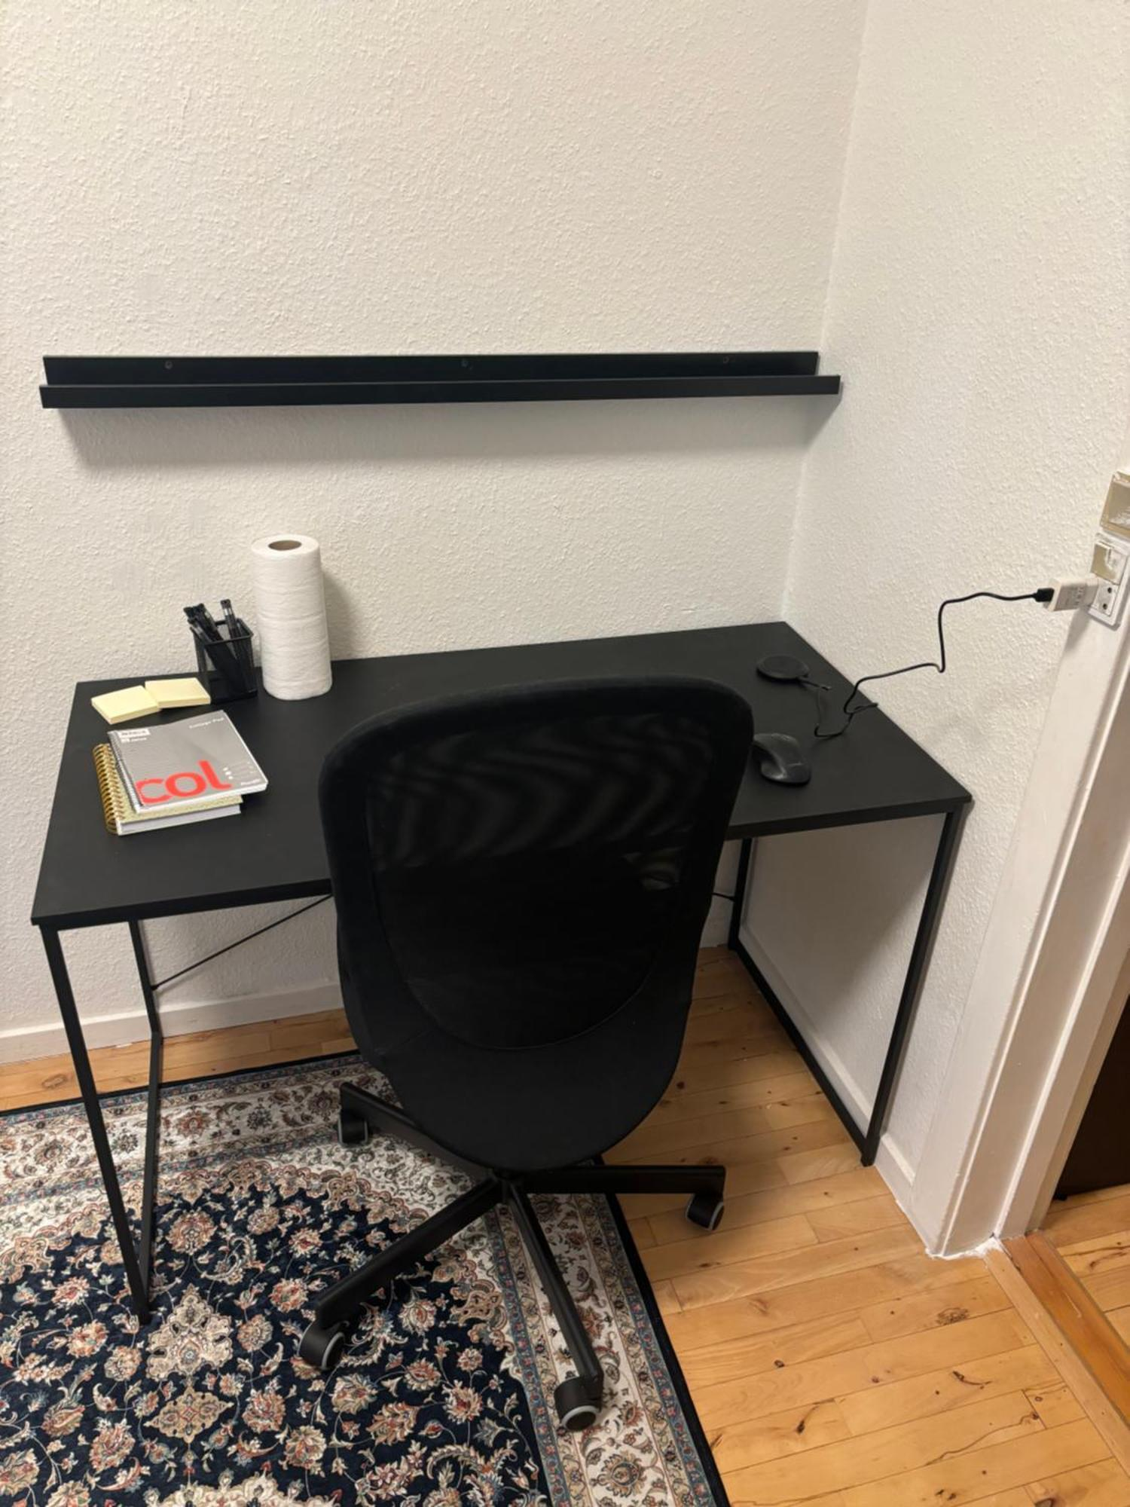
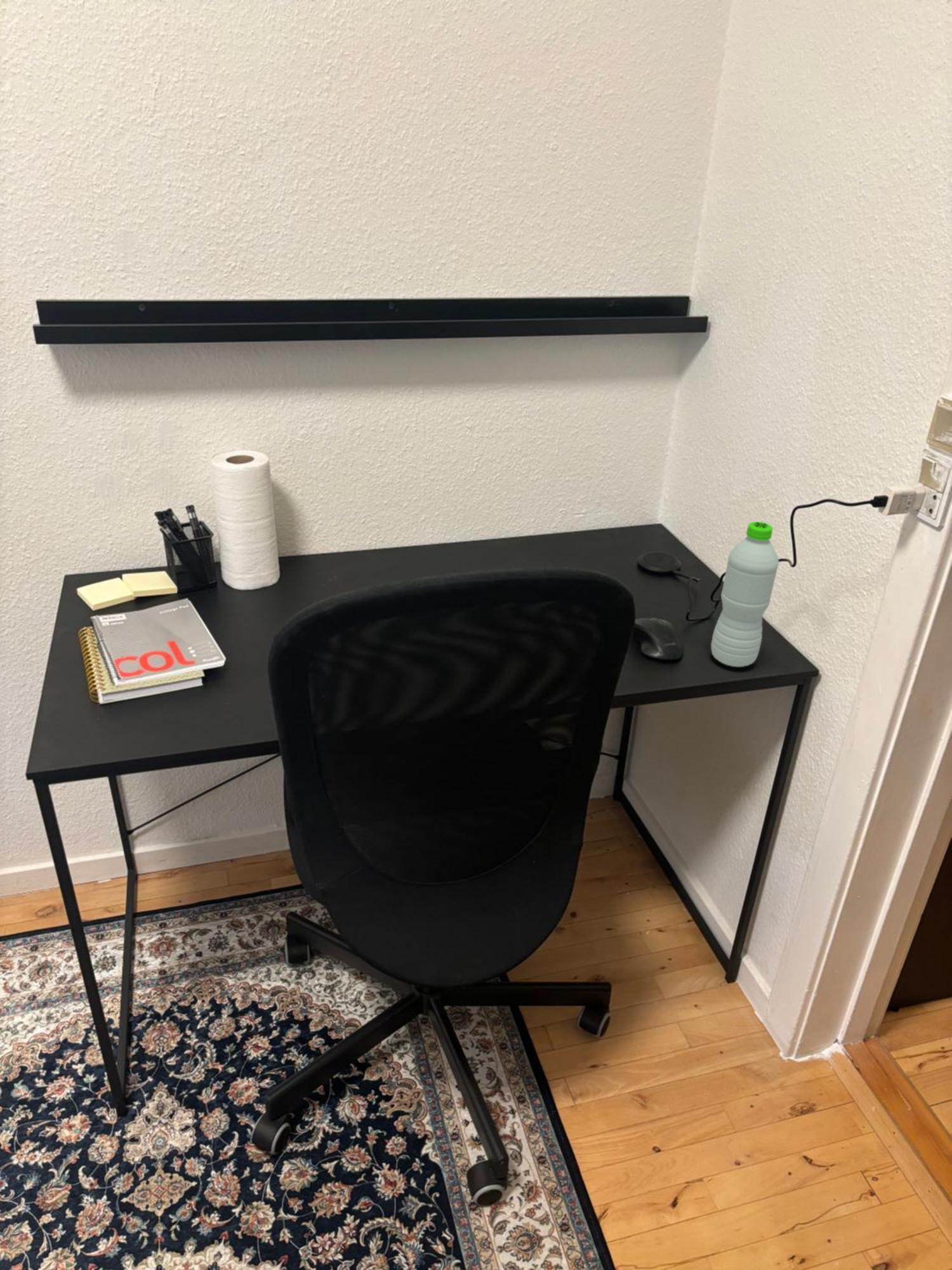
+ water bottle [710,521,779,667]
